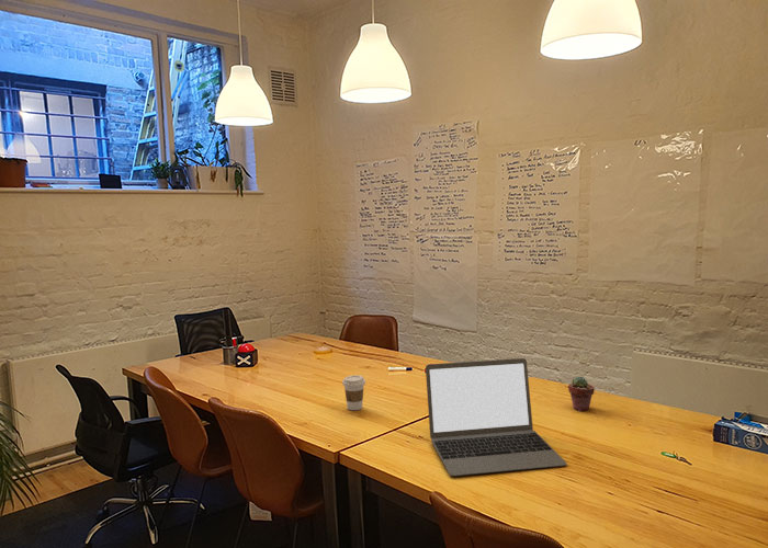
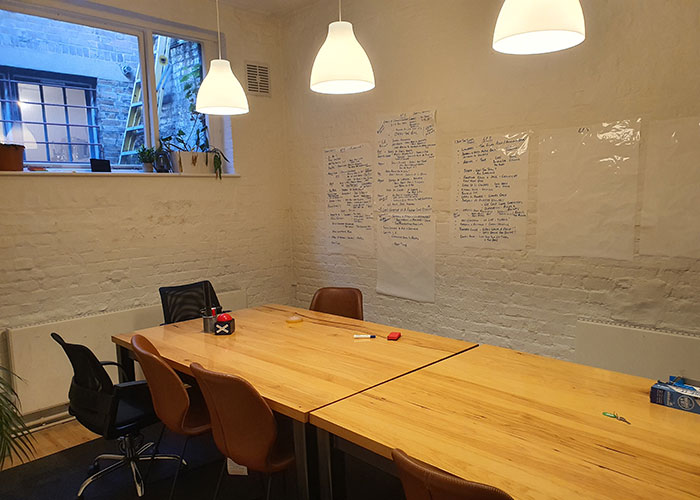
- coffee cup [341,374,366,411]
- laptop [425,357,568,477]
- potted succulent [567,375,596,412]
